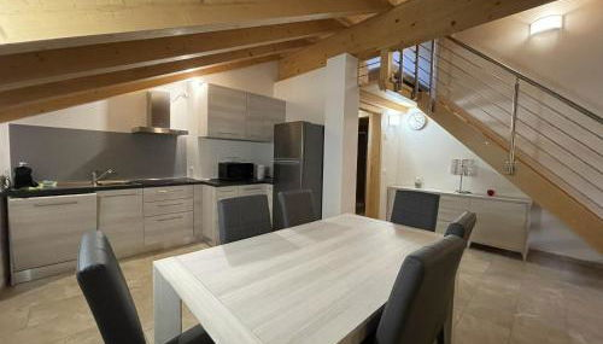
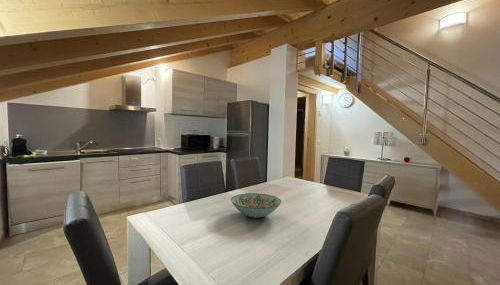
+ decorative bowl [230,192,282,219]
